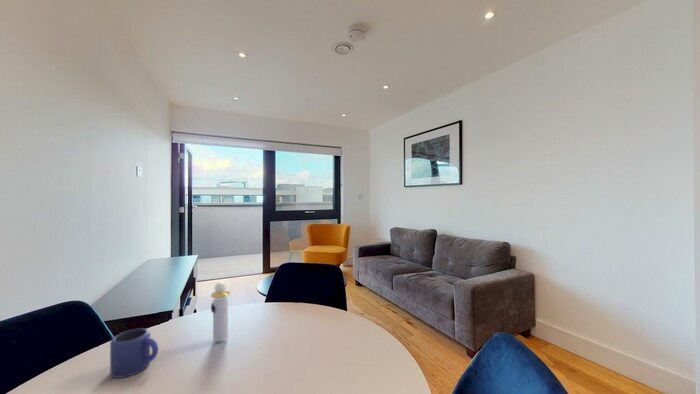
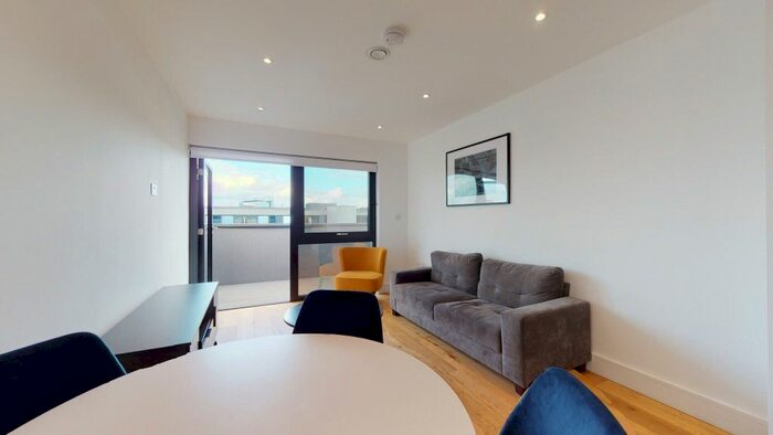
- perfume bottle [210,281,231,342]
- mug [109,328,159,379]
